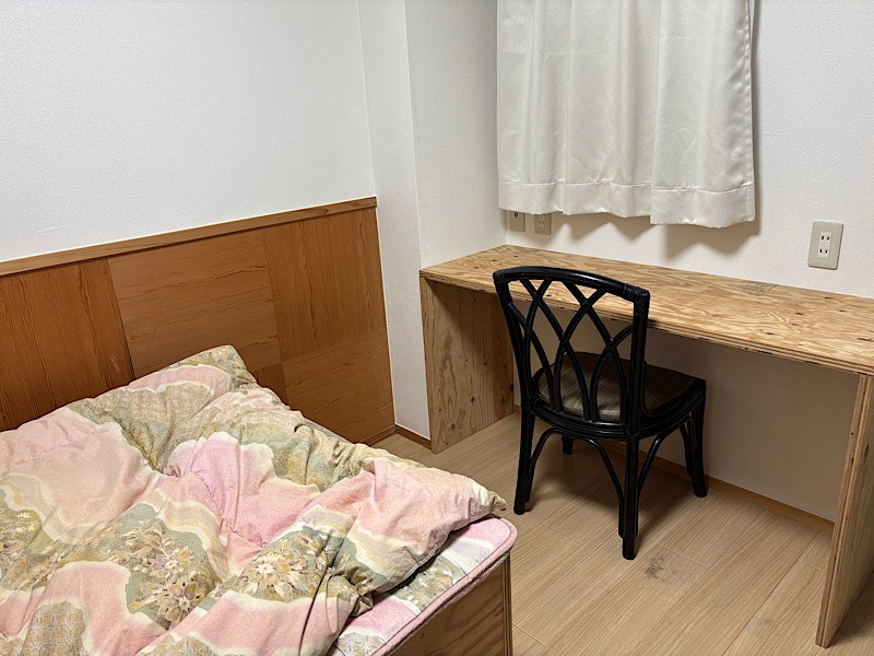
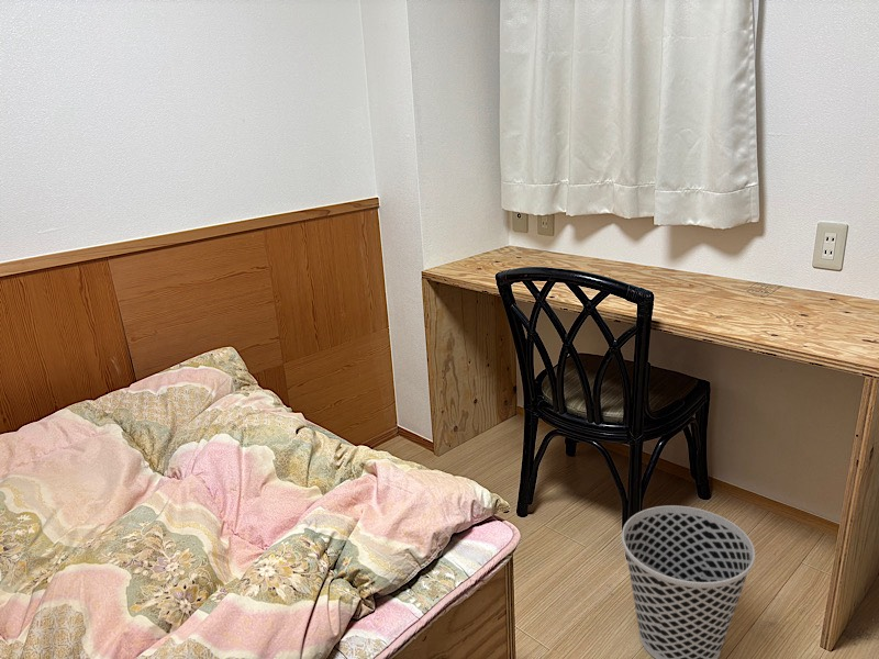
+ wastebasket [621,504,756,659]
